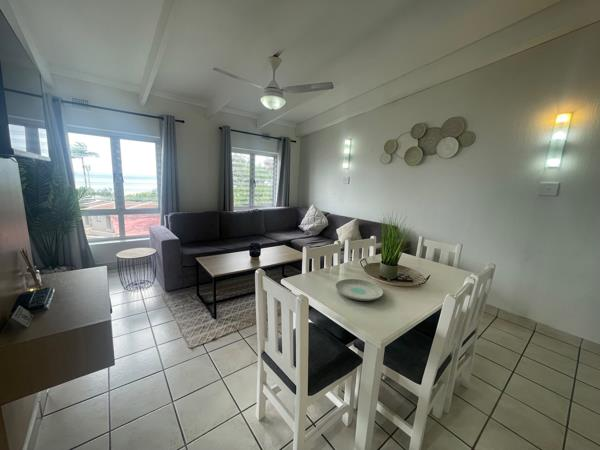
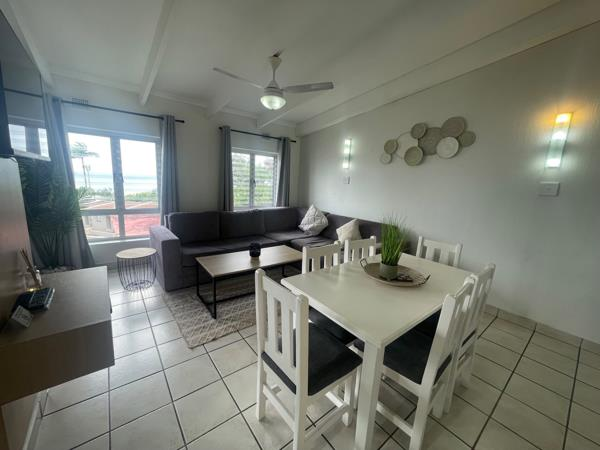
- plate [334,278,384,302]
